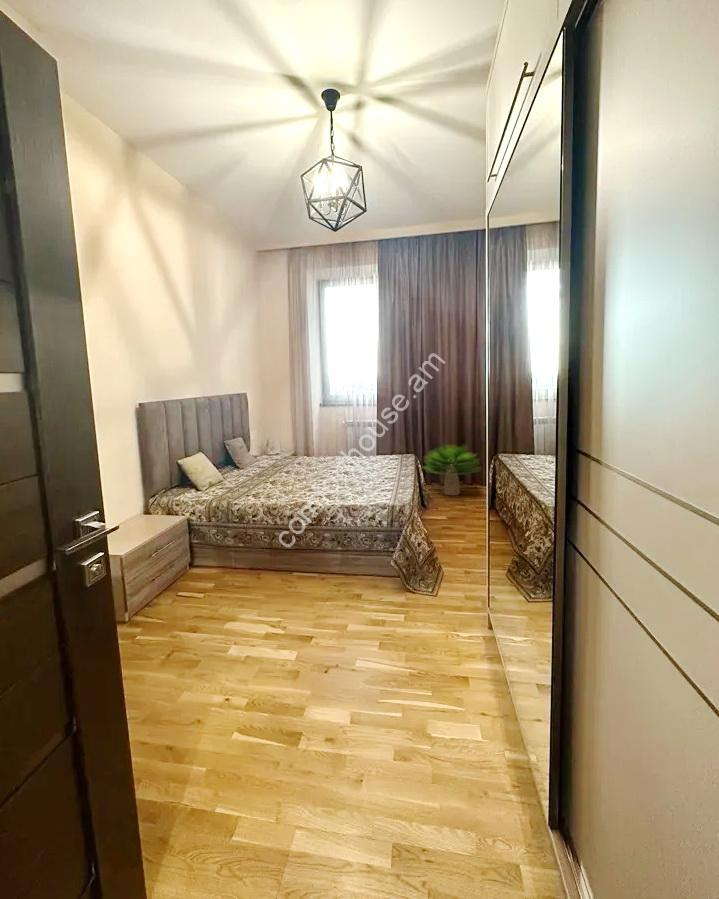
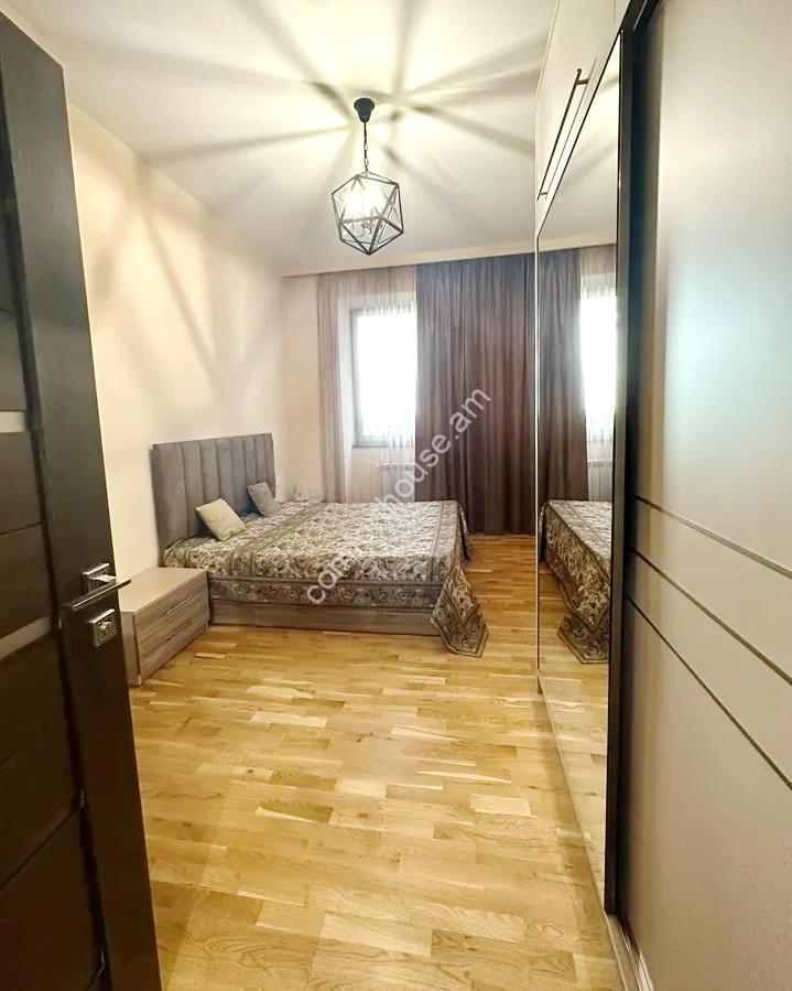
- potted plant [422,443,482,496]
